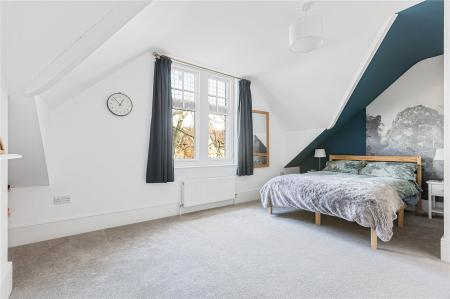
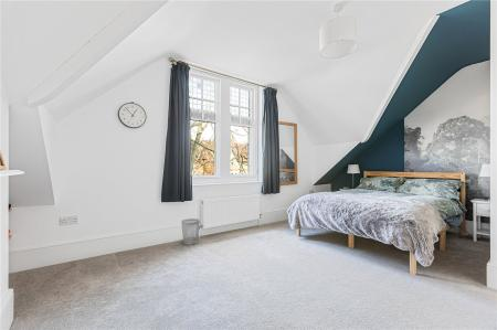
+ wastebasket [180,217,201,246]
